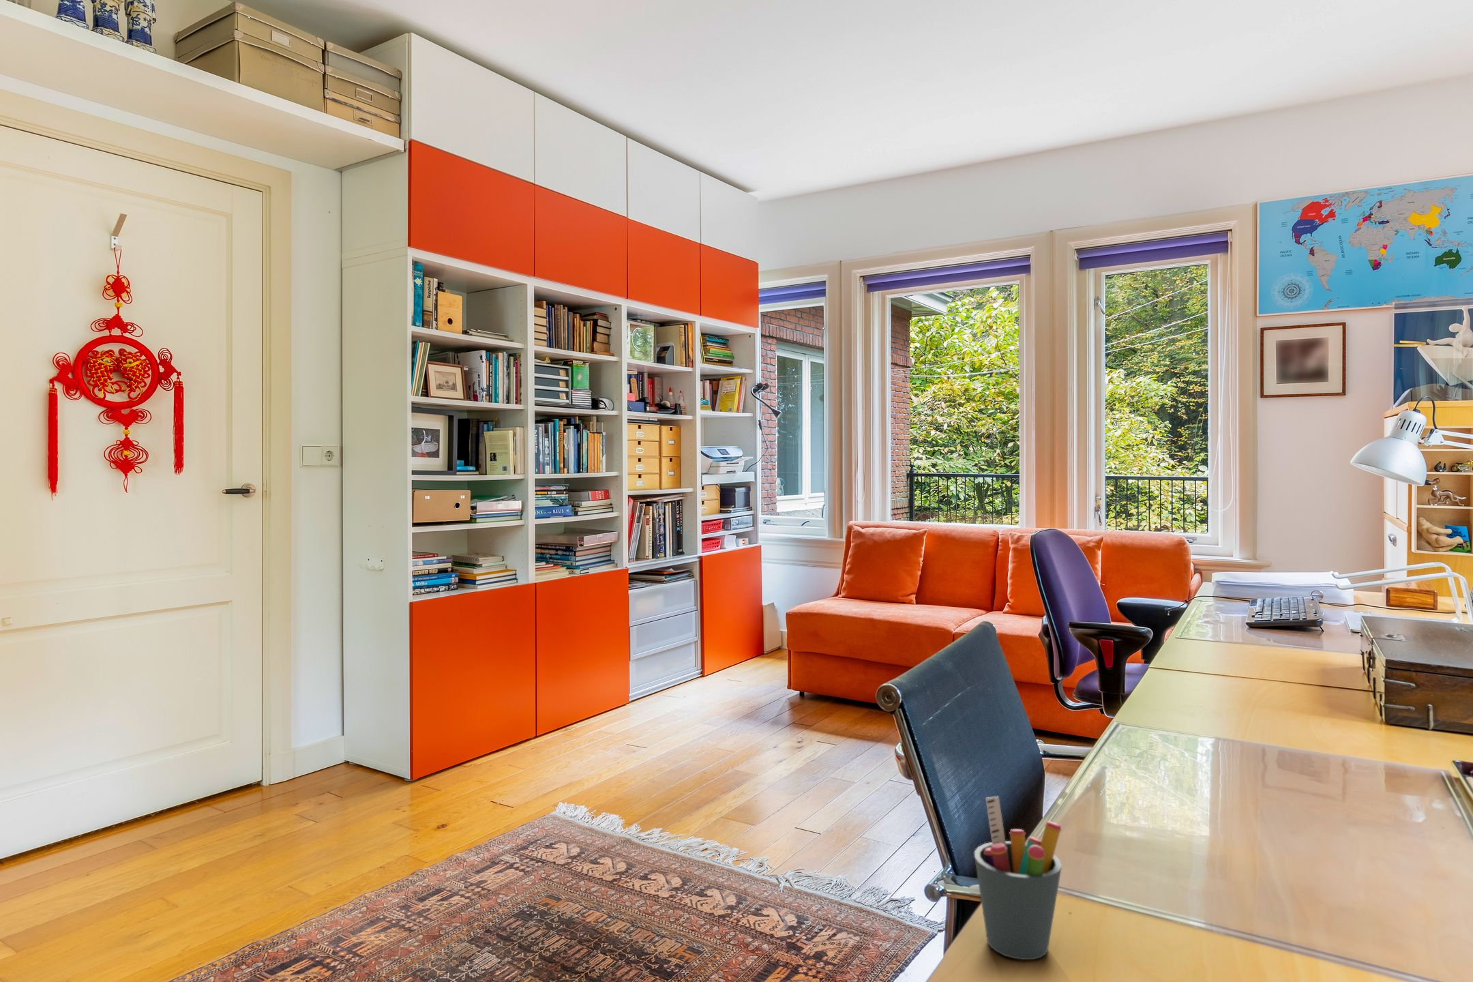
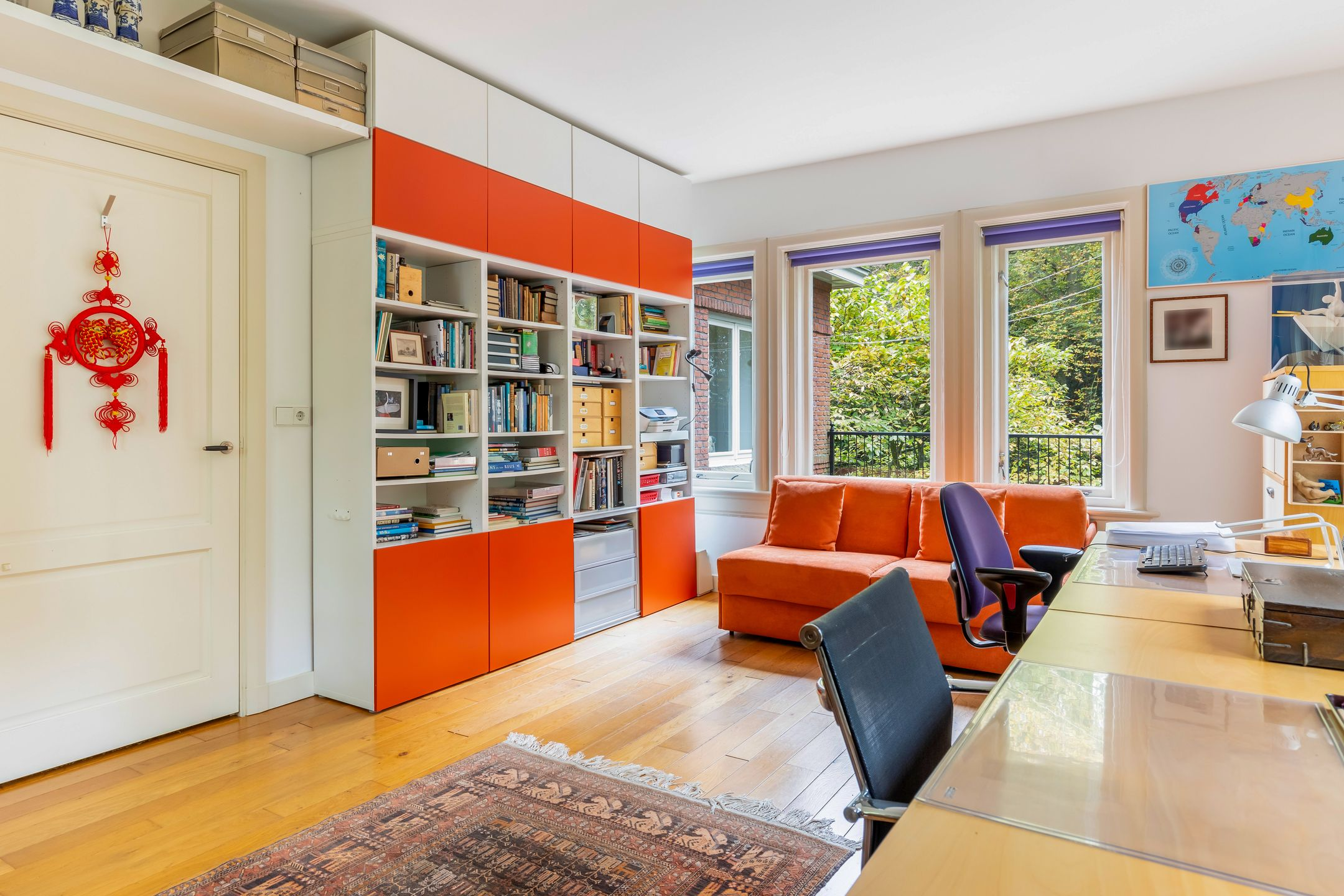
- pen holder [974,796,1062,960]
